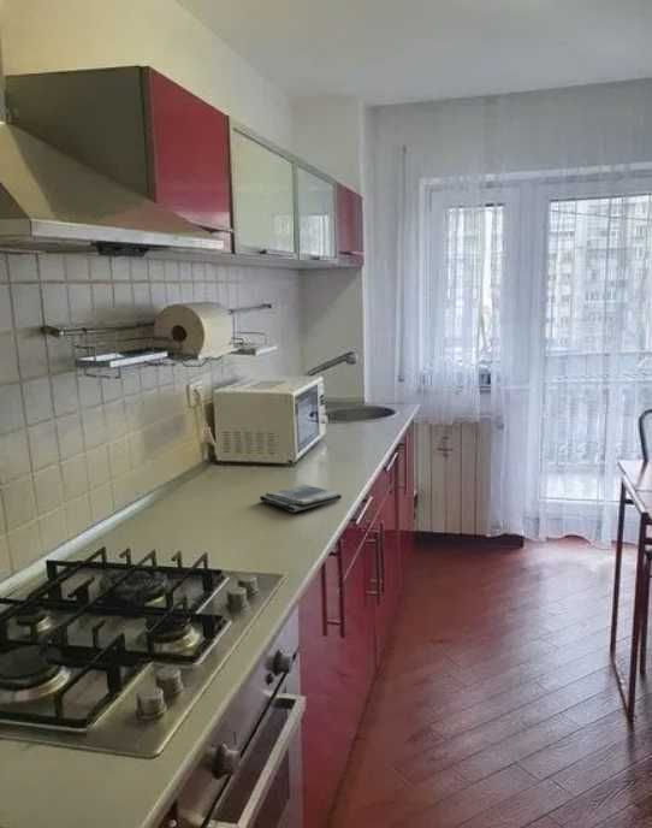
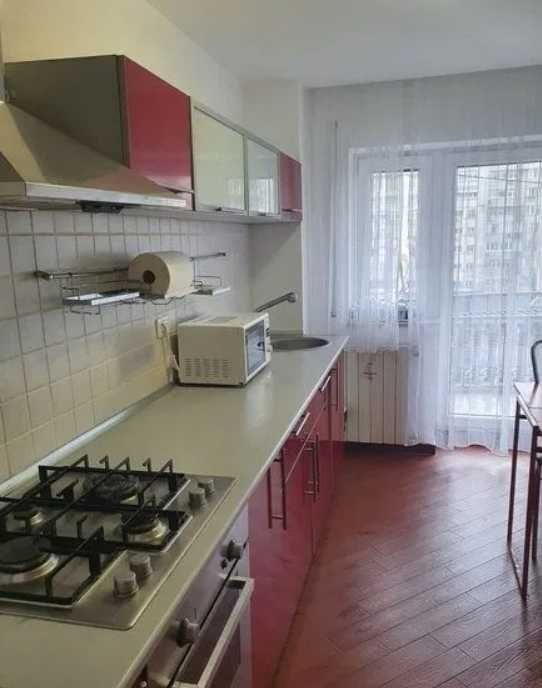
- dish towel [259,483,343,514]
